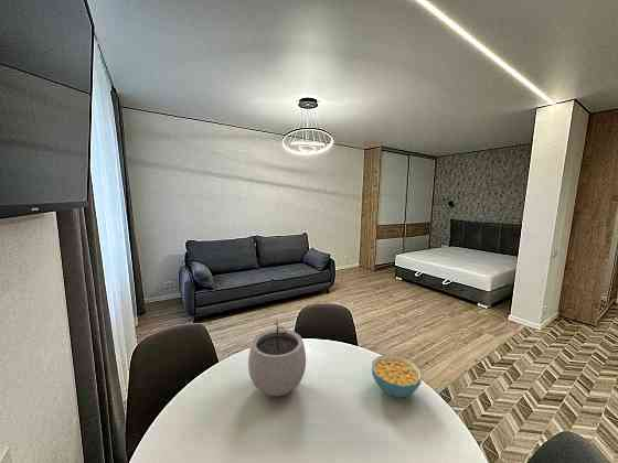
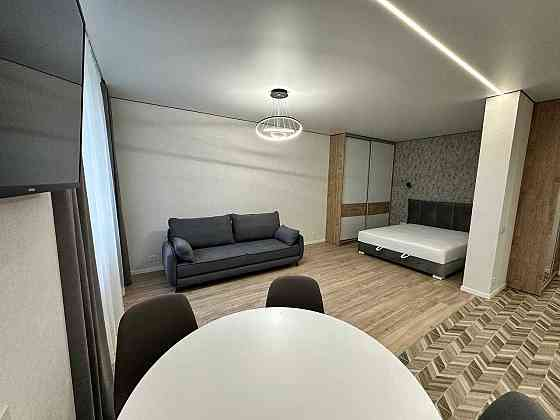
- plant pot [247,319,307,397]
- cereal bowl [371,354,423,399]
